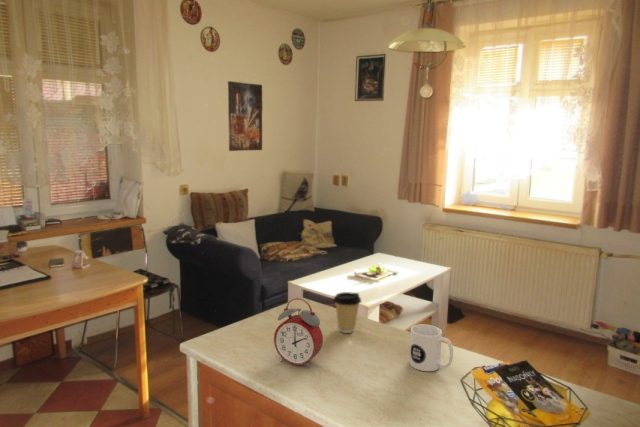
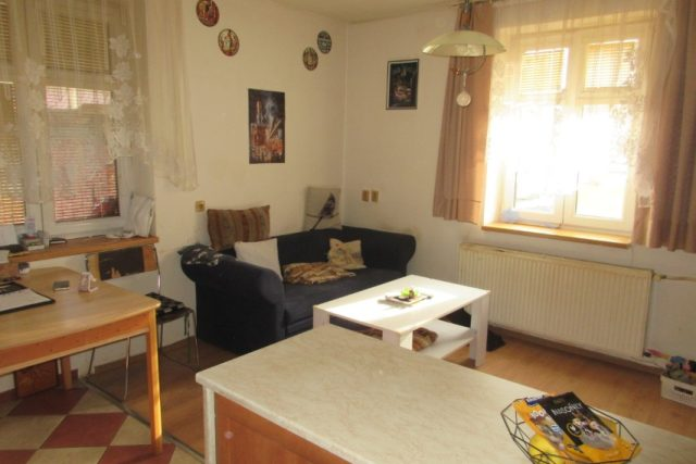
- mug [408,323,454,372]
- alarm clock [273,297,324,369]
- coffee cup [332,291,362,334]
